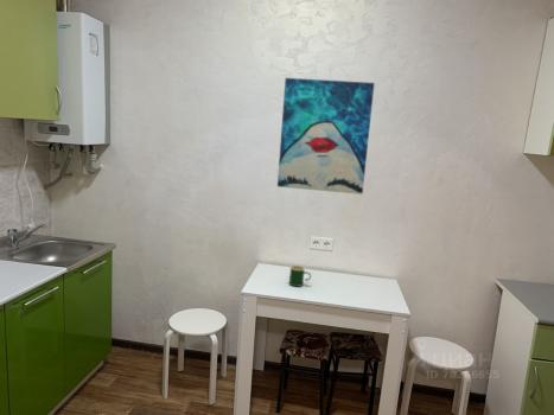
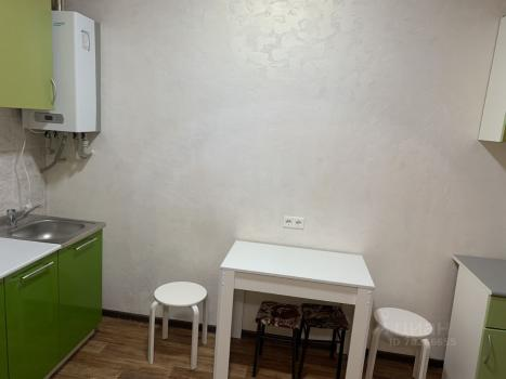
- mug [288,264,312,288]
- wall art [276,77,376,196]
